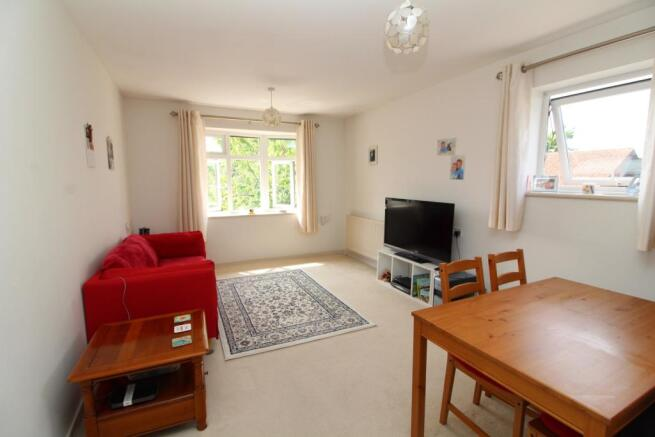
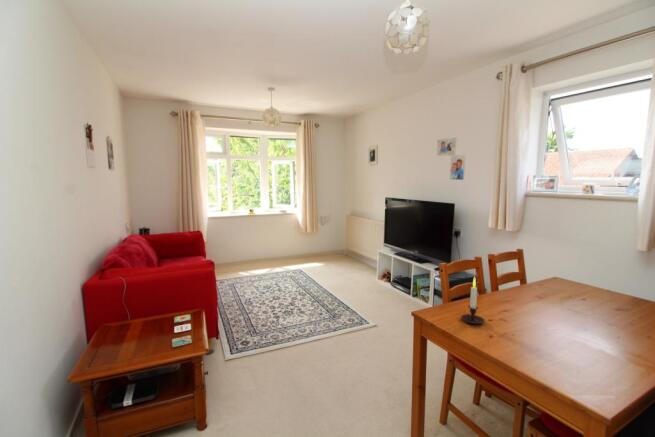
+ candle [460,275,486,325]
